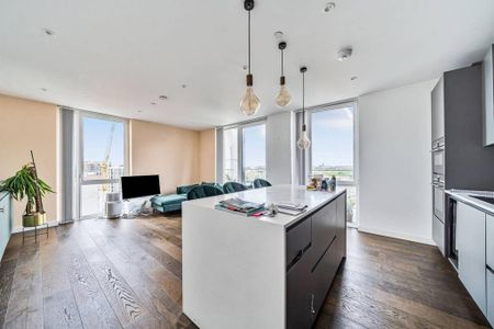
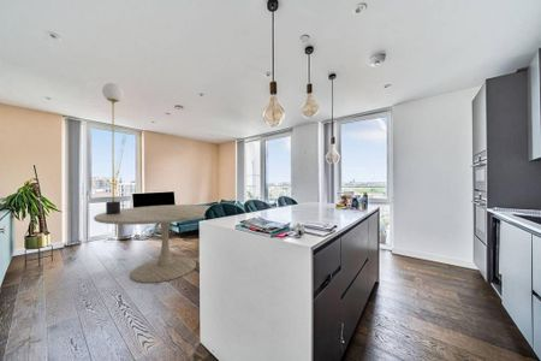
+ dining table [93,203,212,284]
+ lamp [101,82,125,214]
